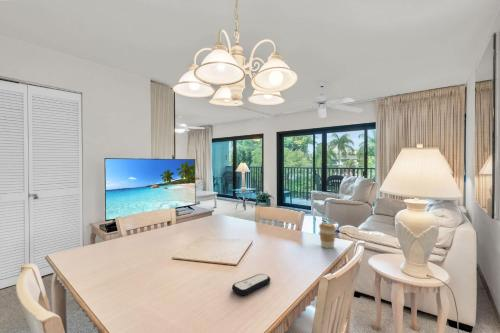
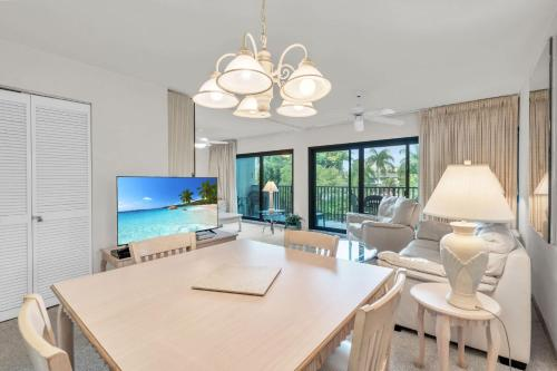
- coffee cup [318,222,337,249]
- remote control [231,273,271,296]
